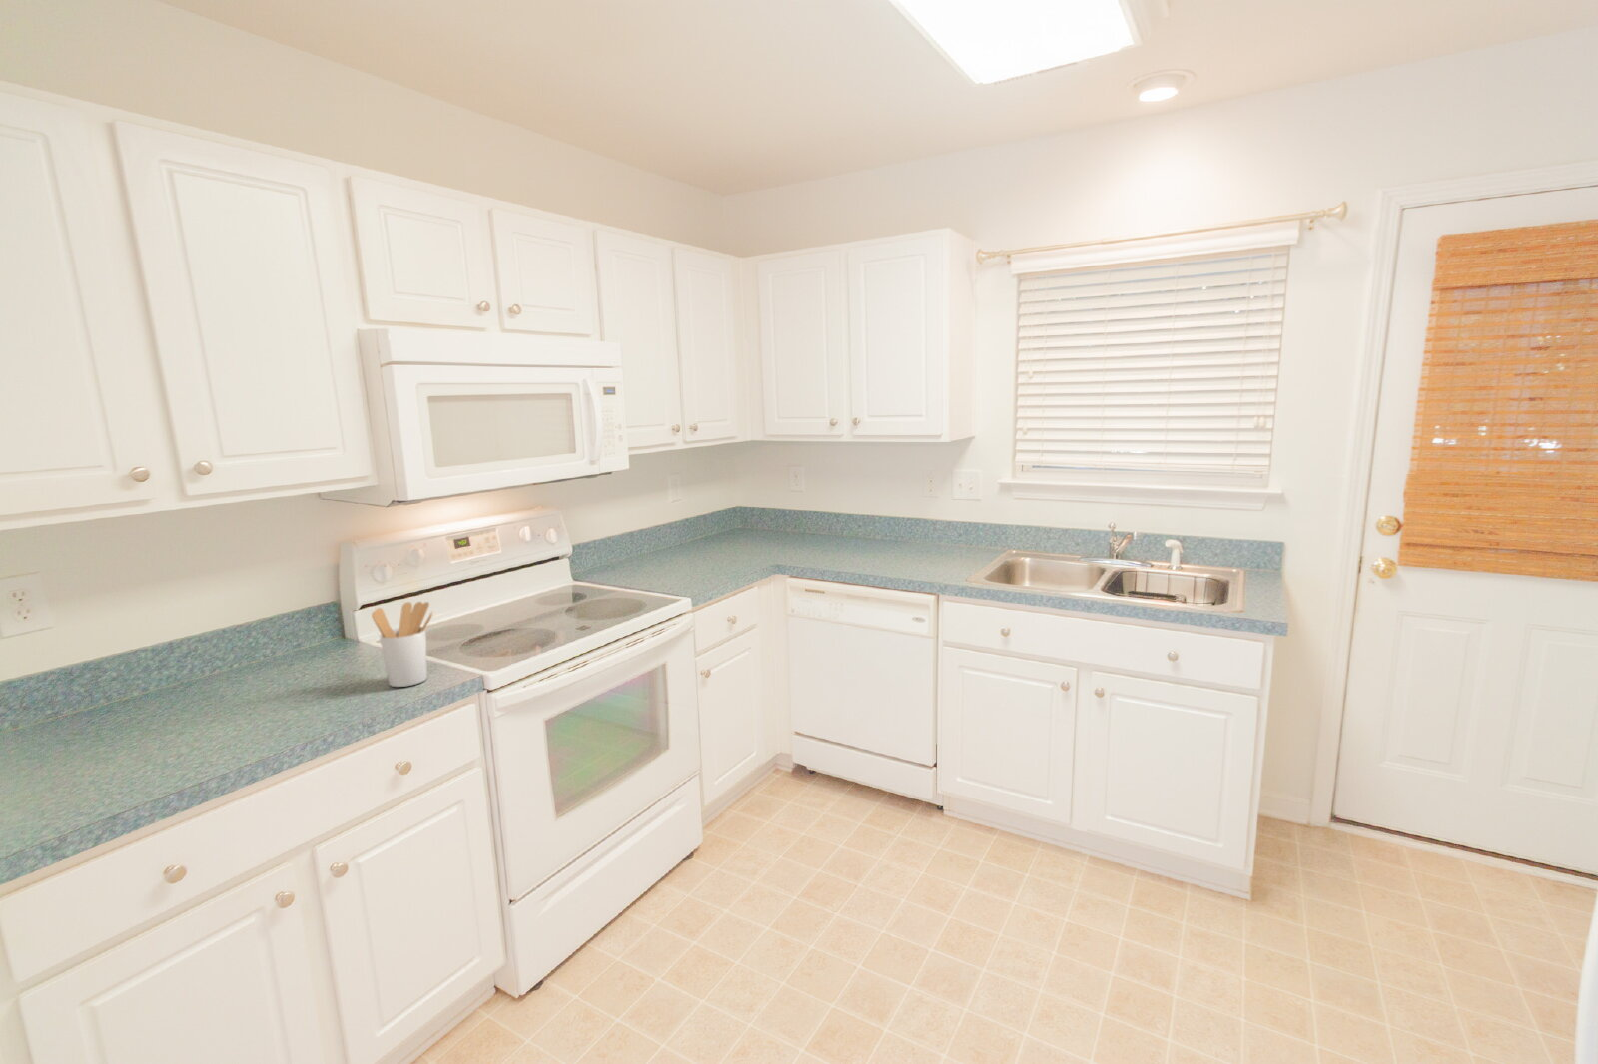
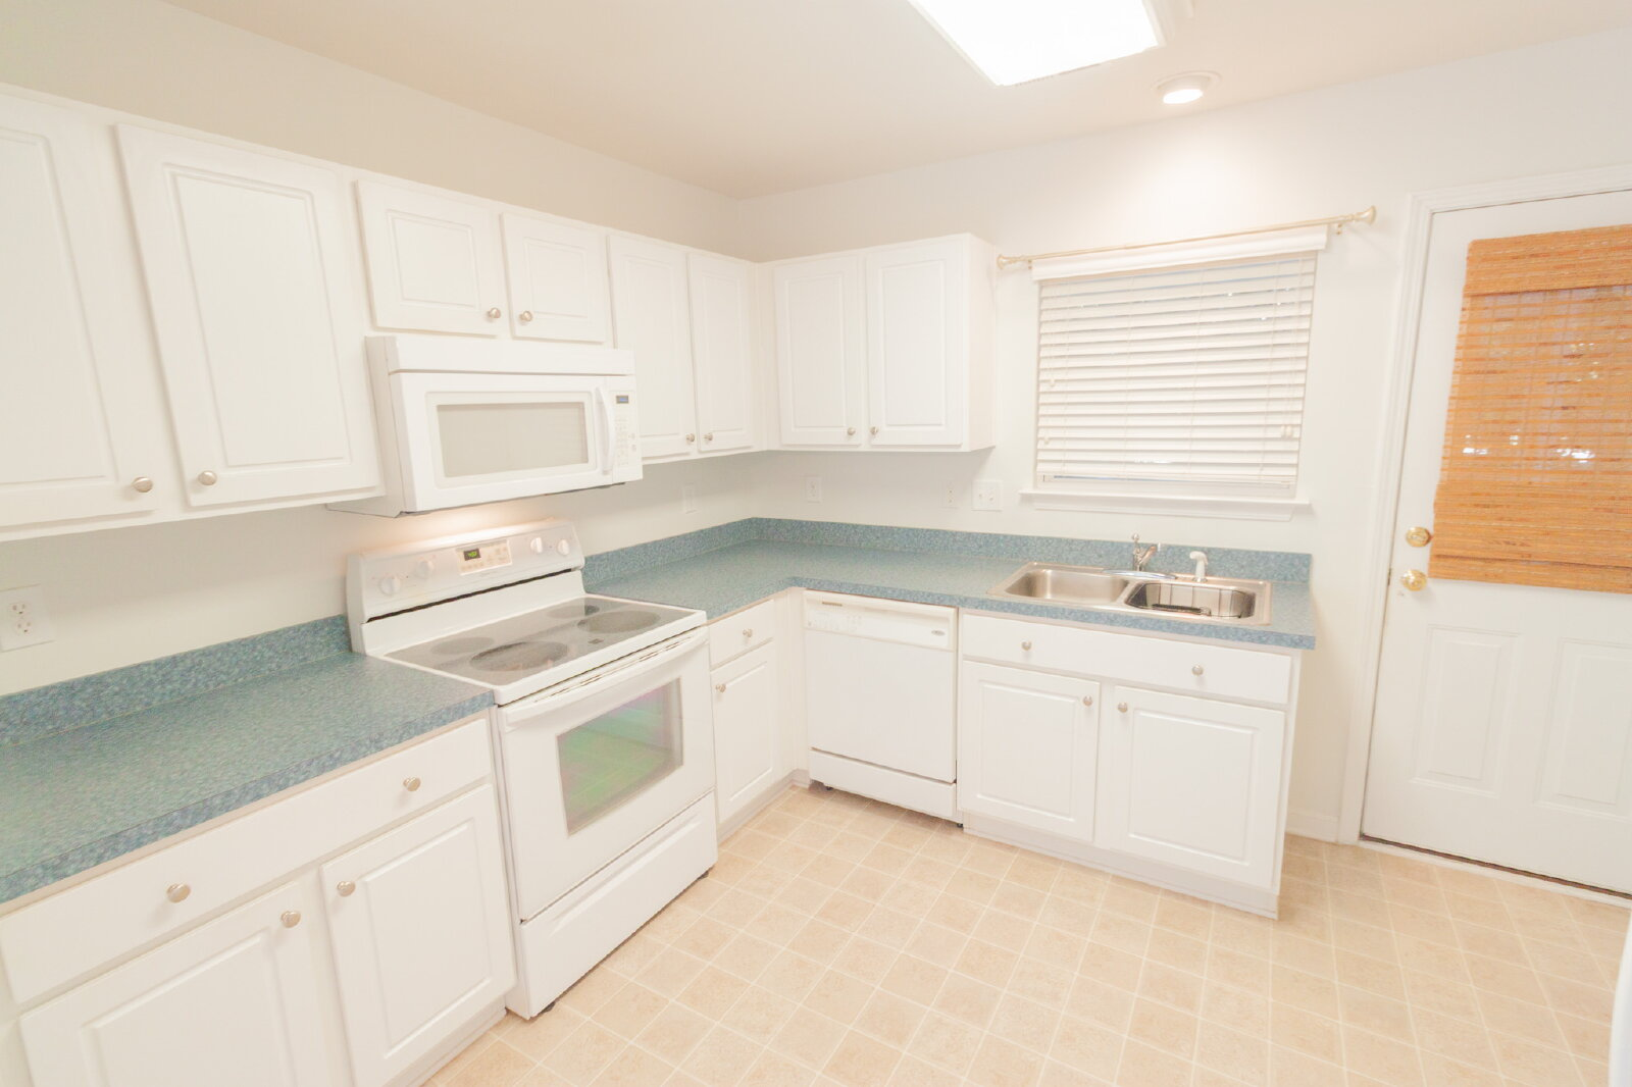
- utensil holder [371,601,435,688]
